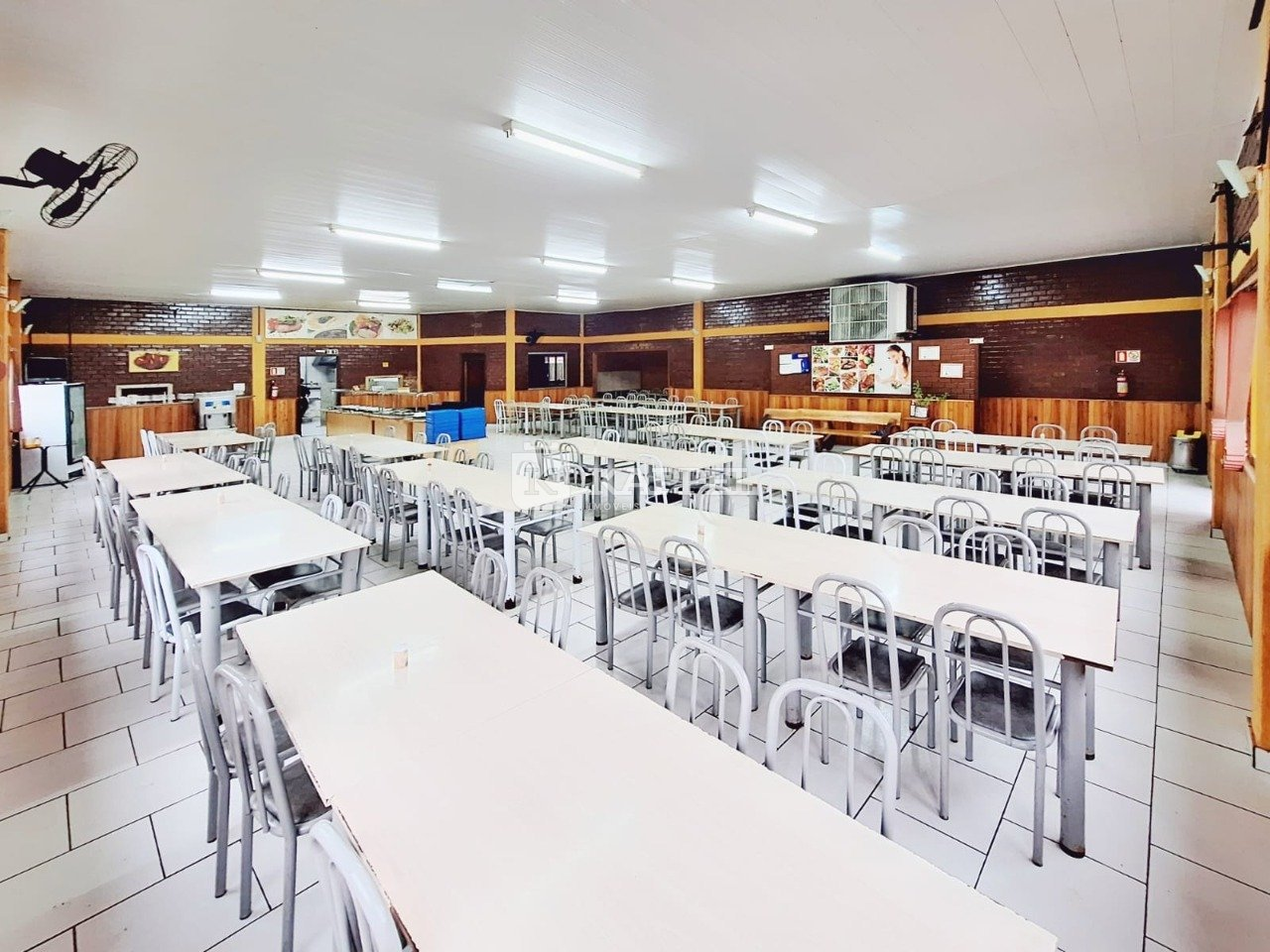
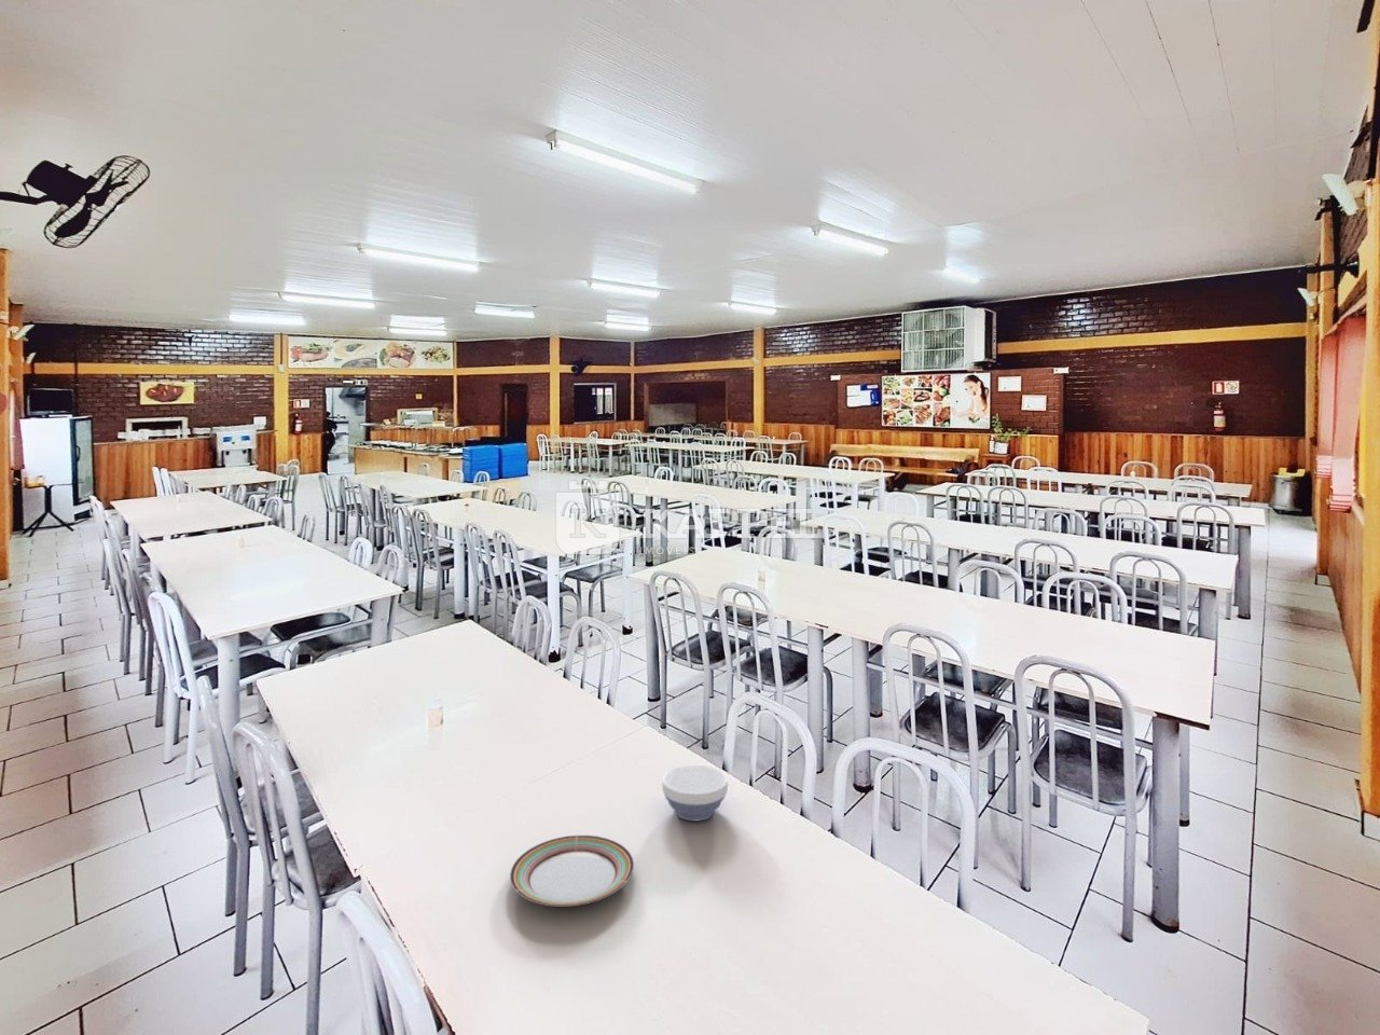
+ bowl [661,764,729,822]
+ plate [509,835,635,907]
